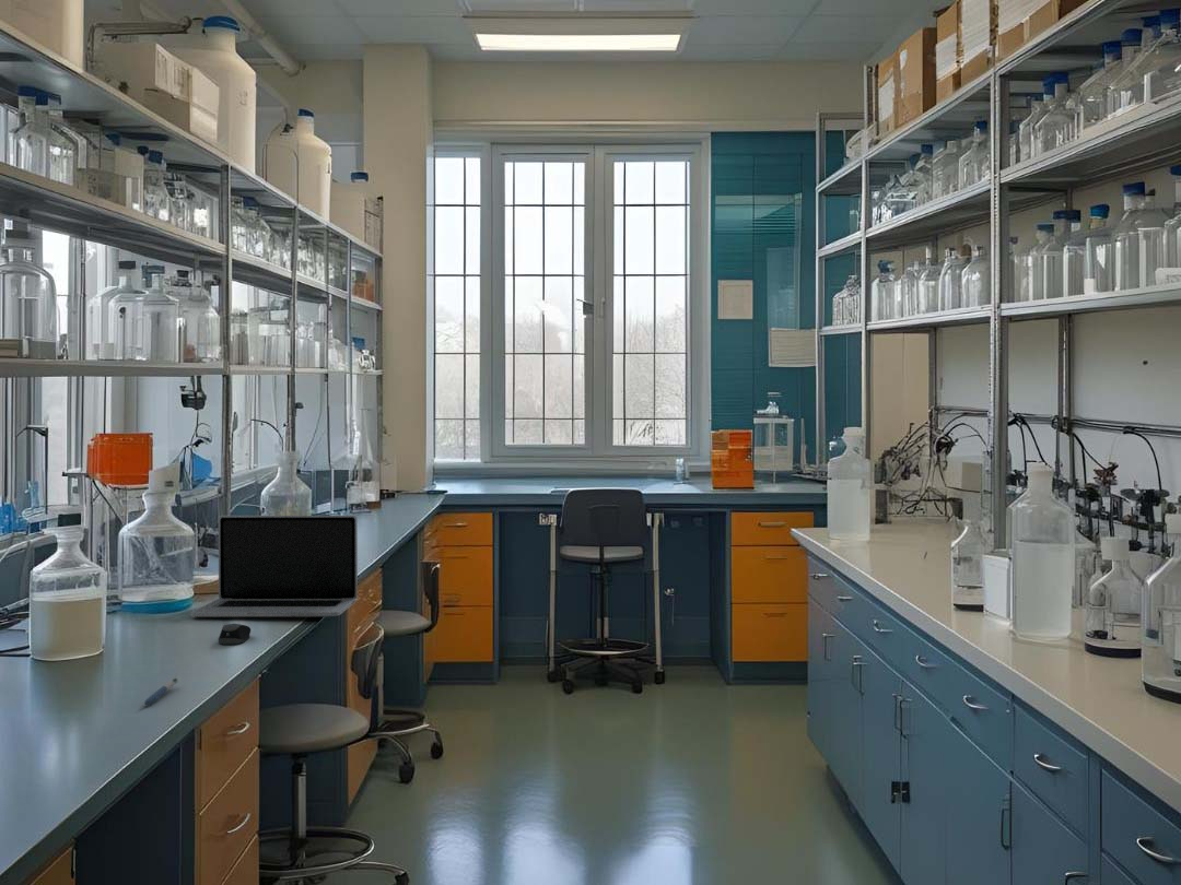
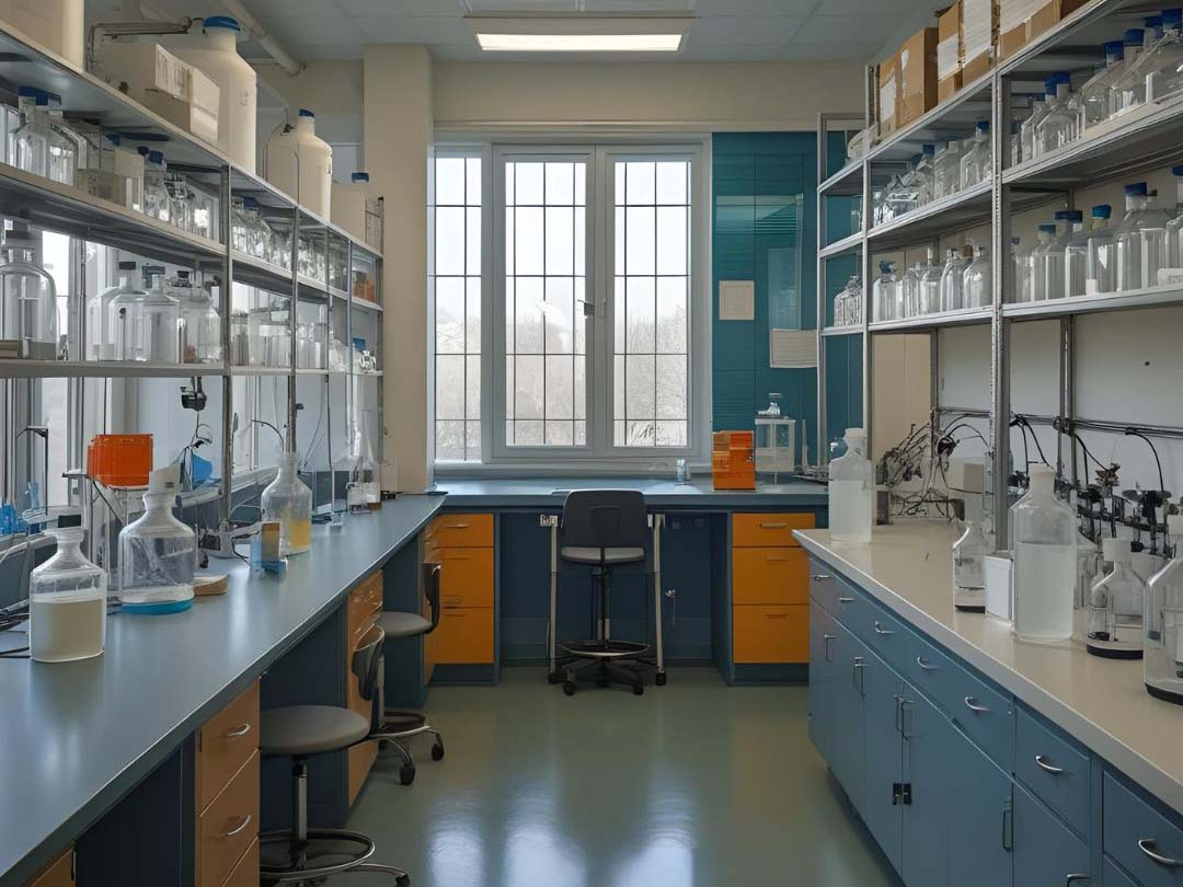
- laptop [189,515,359,618]
- pen [143,677,179,706]
- computer mouse [218,623,252,646]
